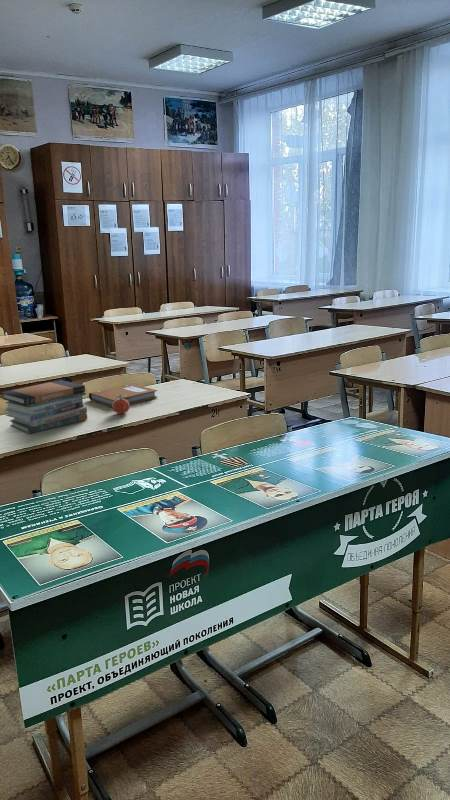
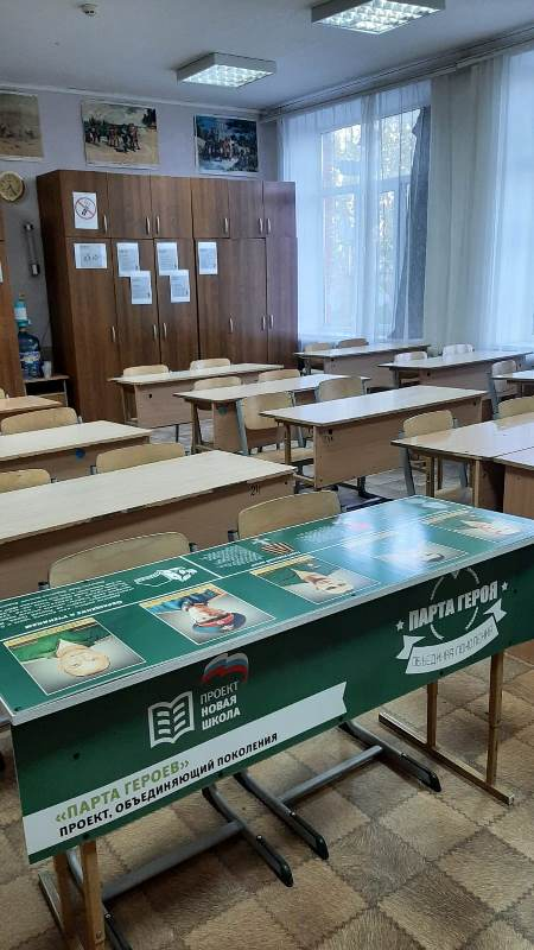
- notebook [88,383,158,408]
- book stack [0,379,88,435]
- apple [111,395,131,415]
